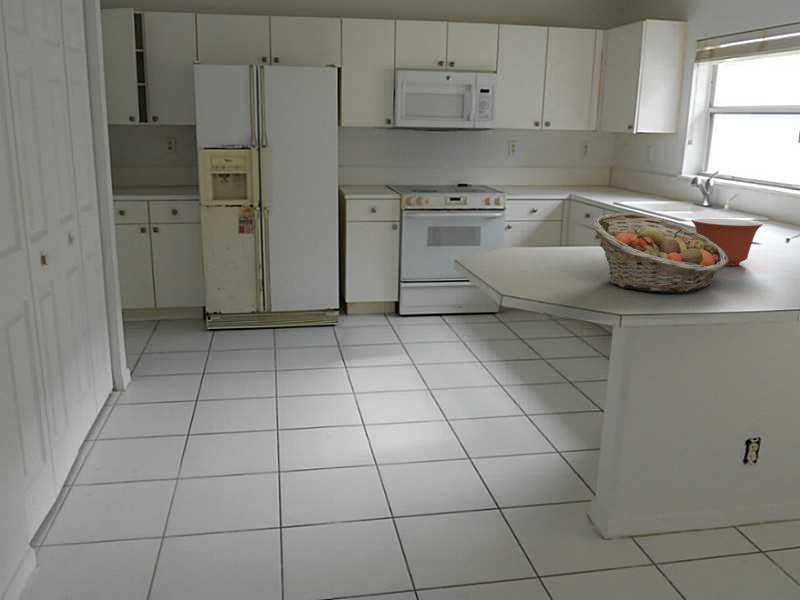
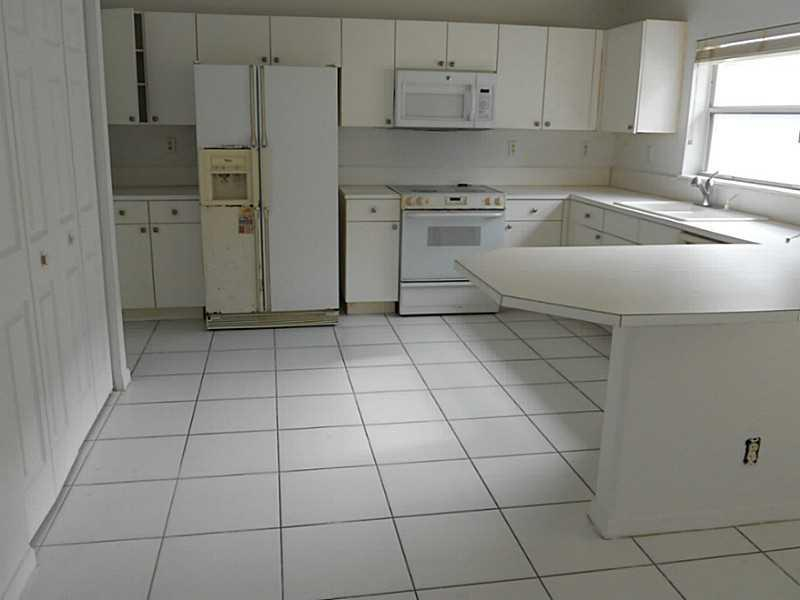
- mixing bowl [690,217,764,267]
- fruit basket [591,212,728,294]
